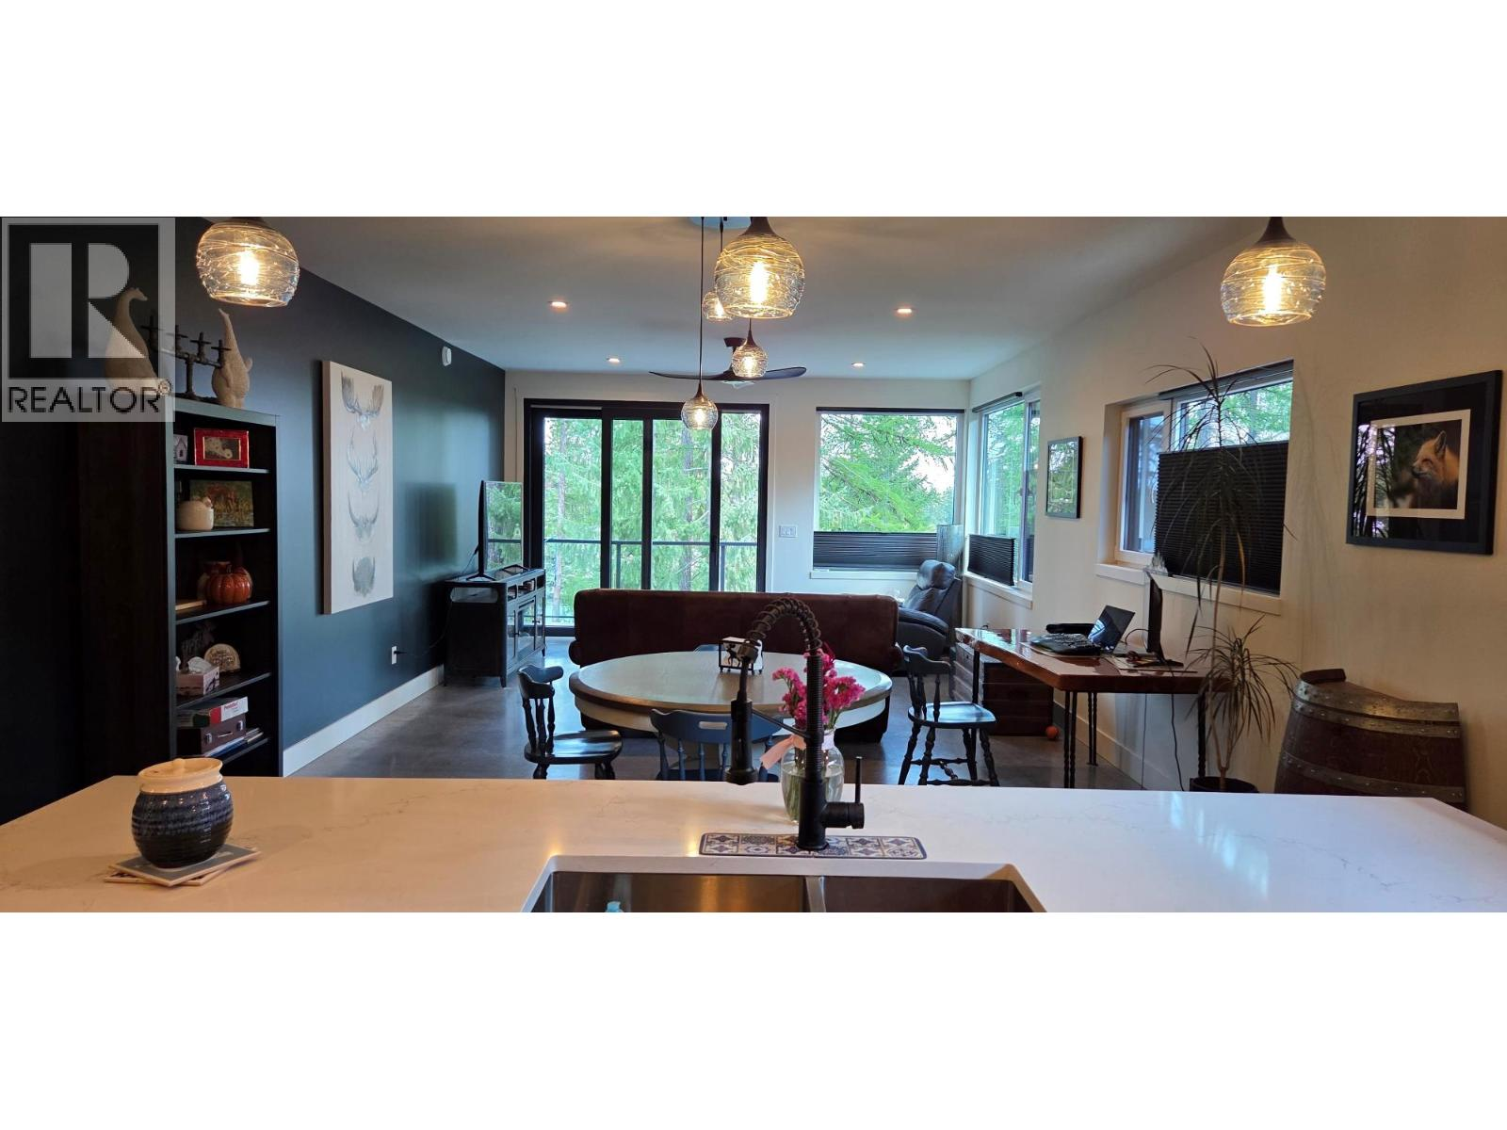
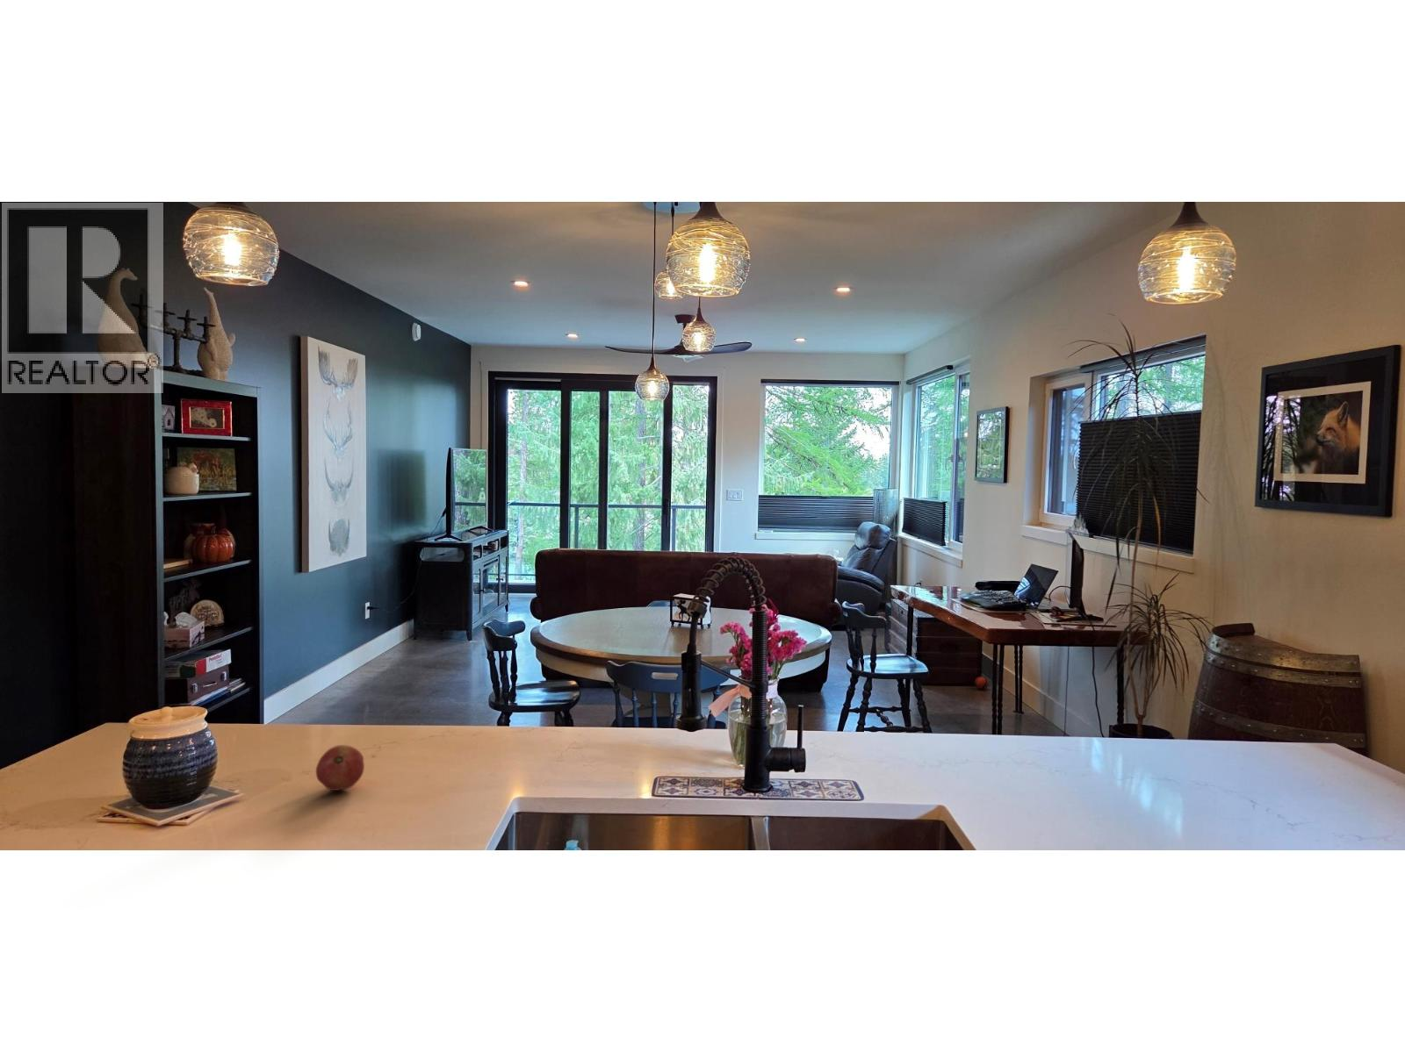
+ fruit [315,744,365,792]
